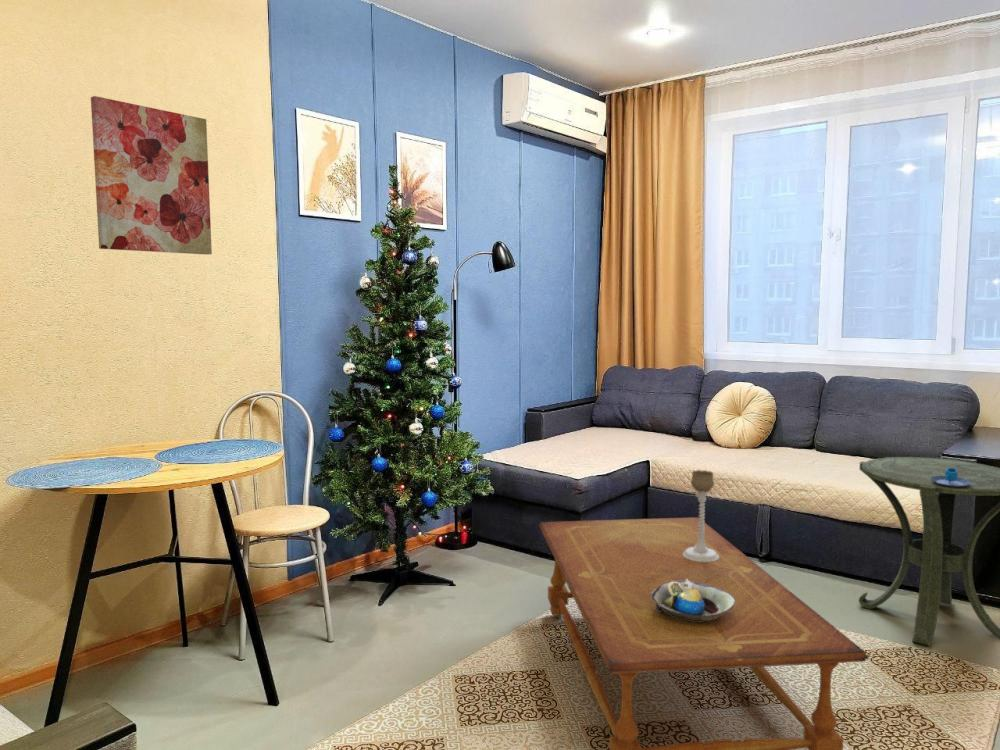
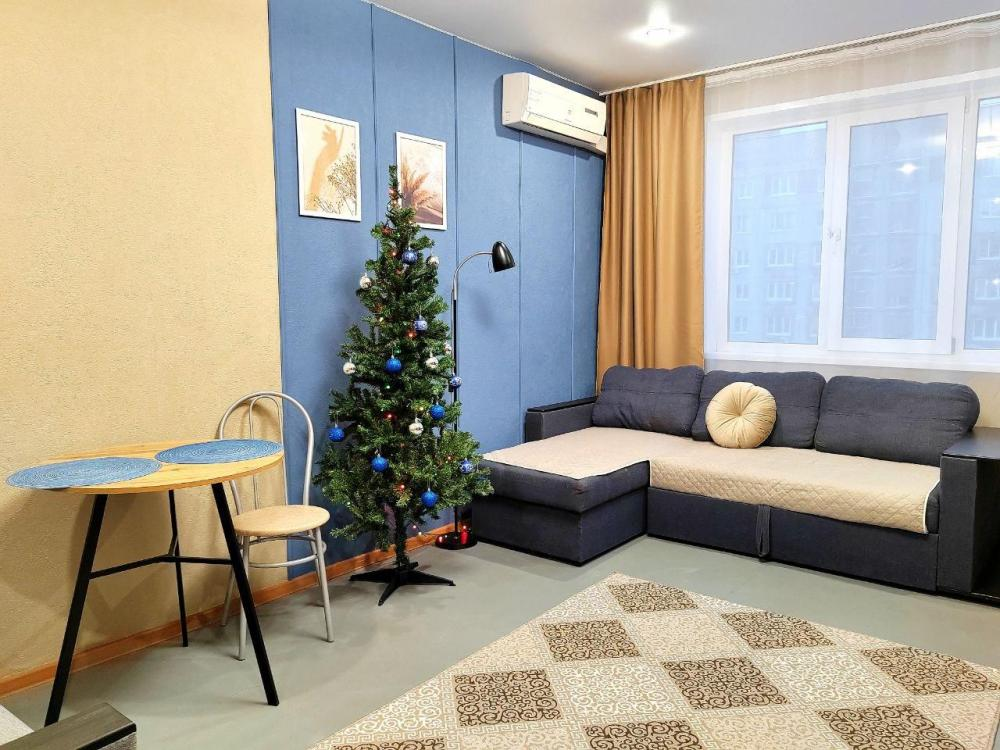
- wall art [90,95,213,256]
- candle holder [683,469,719,562]
- side table [858,456,1000,647]
- coffee table [538,516,870,750]
- mug [931,468,971,487]
- decorative bowl [651,579,735,621]
